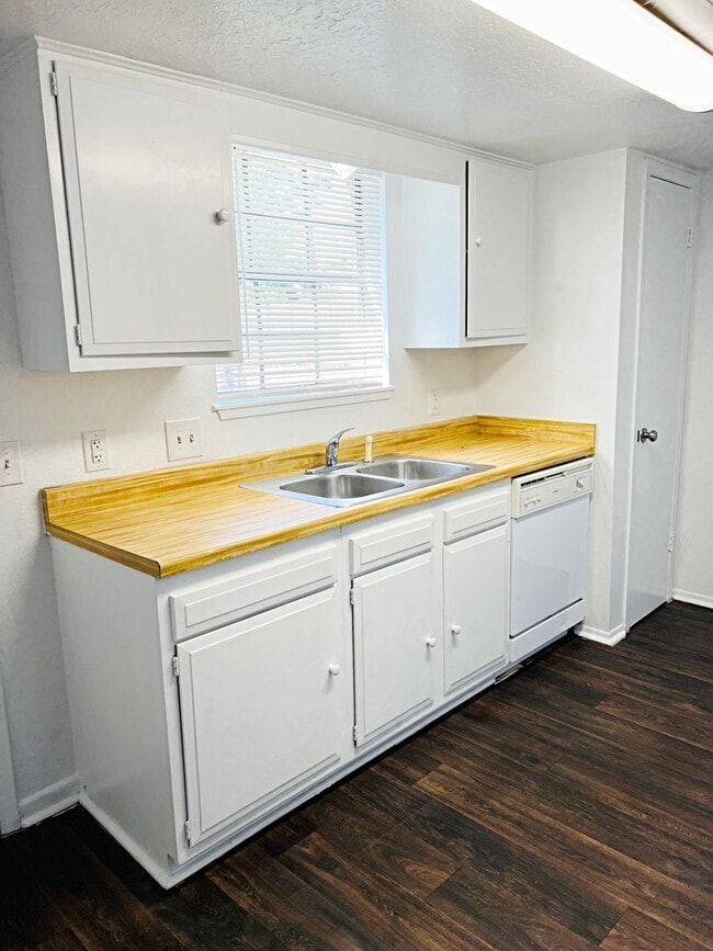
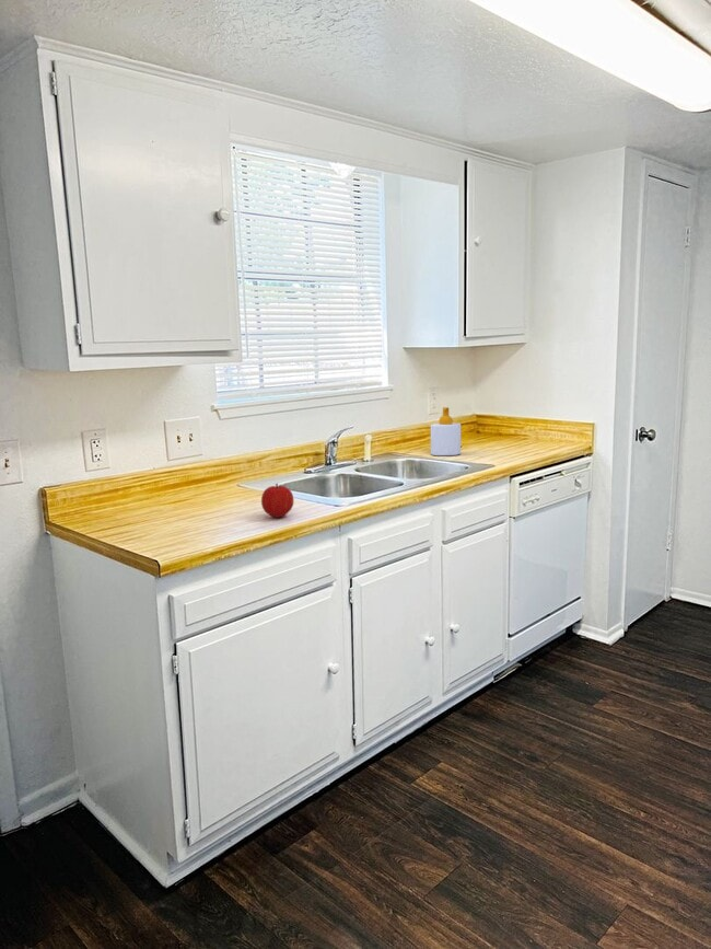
+ soap bottle [430,406,462,456]
+ fruit [260,483,294,519]
